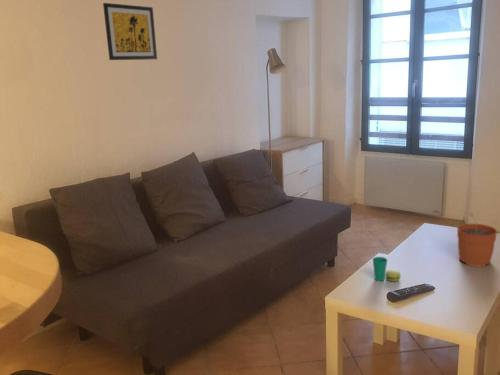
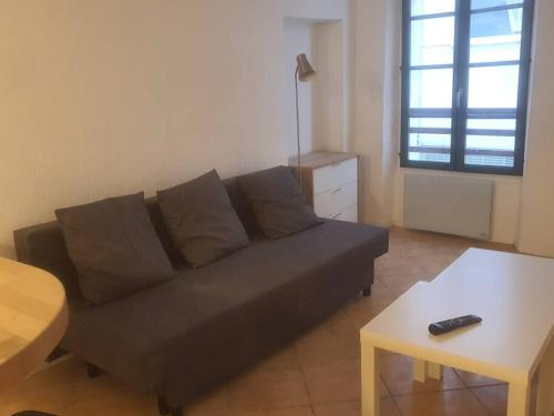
- wall art [102,2,158,61]
- cup [372,256,402,282]
- plant pot [456,212,498,268]
